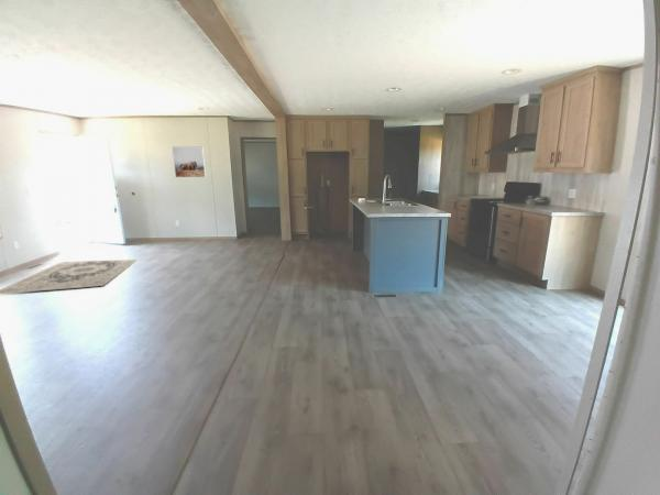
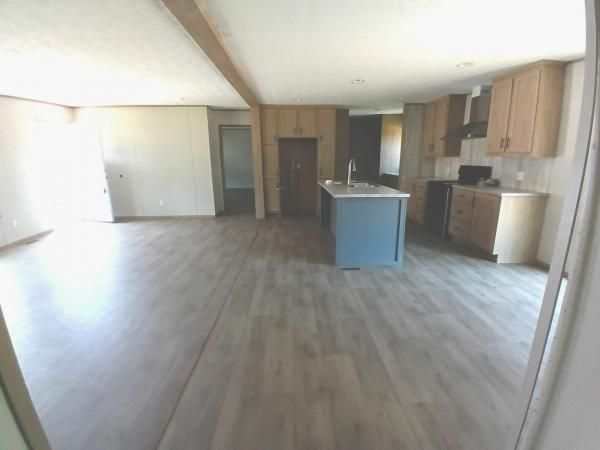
- rug [0,256,138,295]
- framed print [172,145,207,178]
